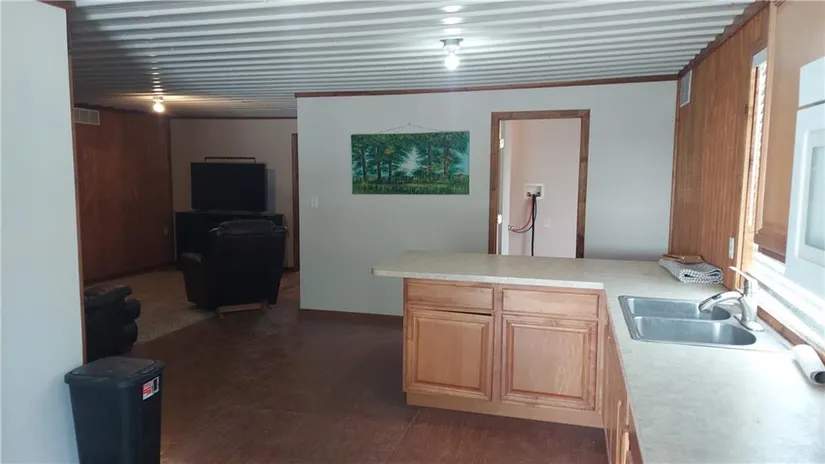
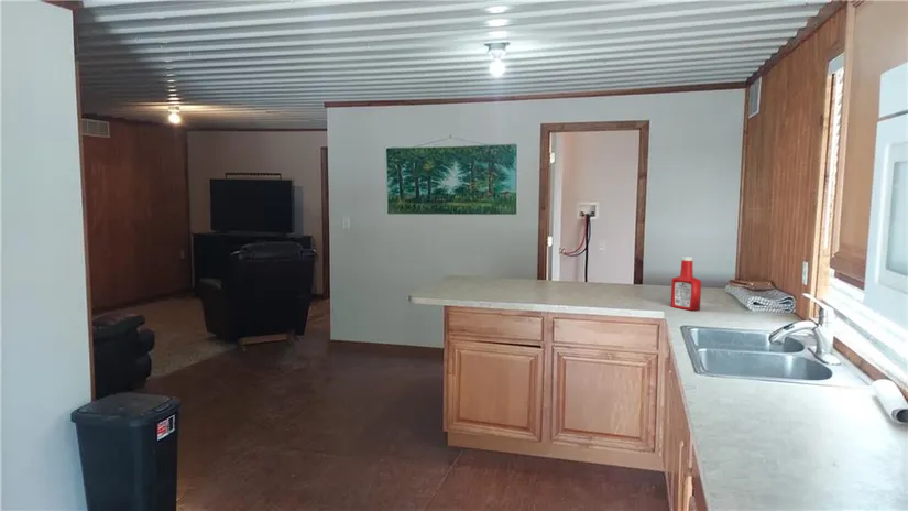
+ soap bottle [670,256,702,312]
